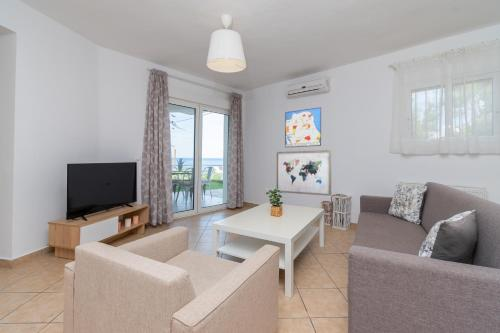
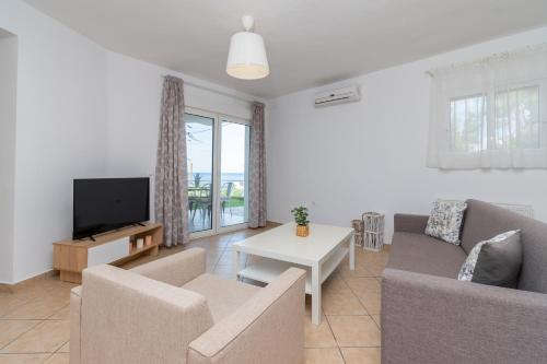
- wall art [284,106,322,148]
- wall art [276,149,332,197]
